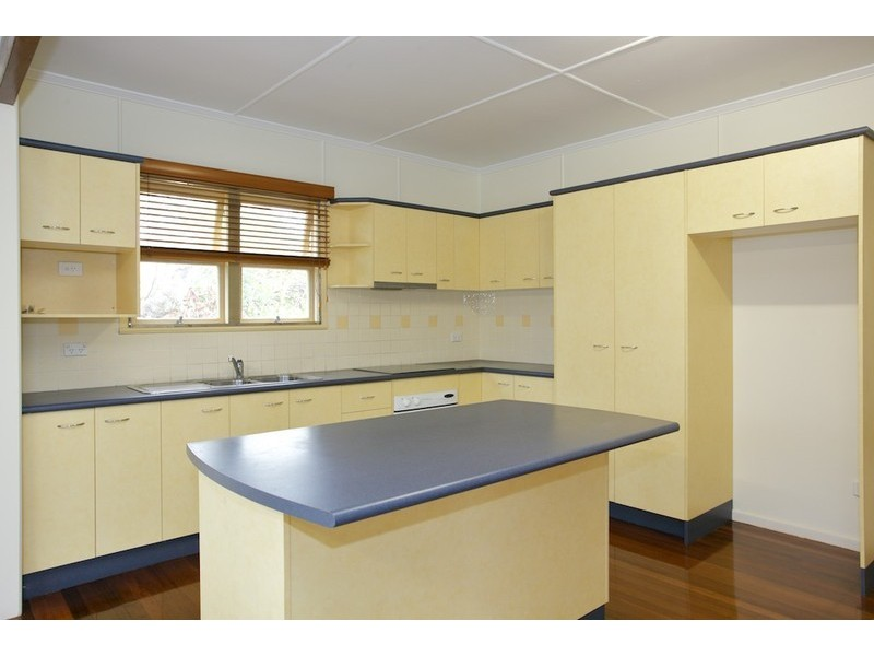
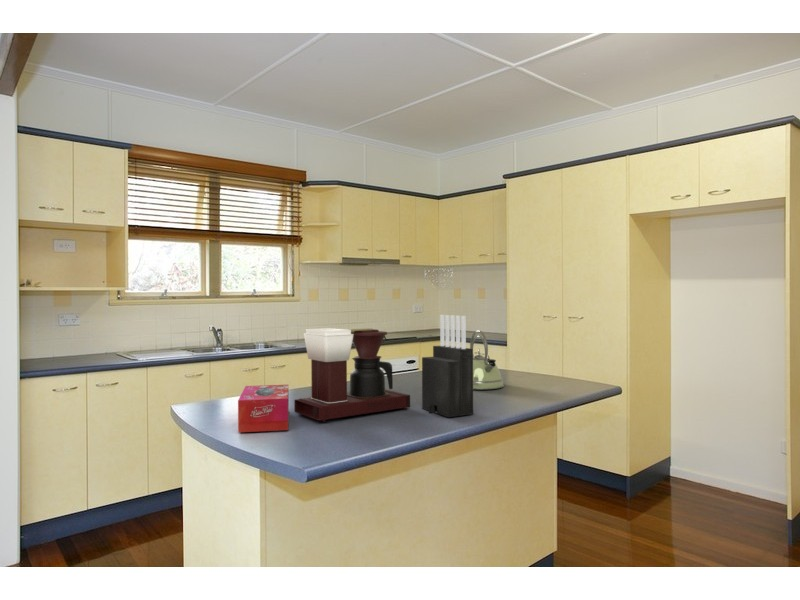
+ knife block [421,314,474,418]
+ coffee maker [293,327,411,423]
+ tissue box [237,384,290,433]
+ kettle [469,329,505,390]
